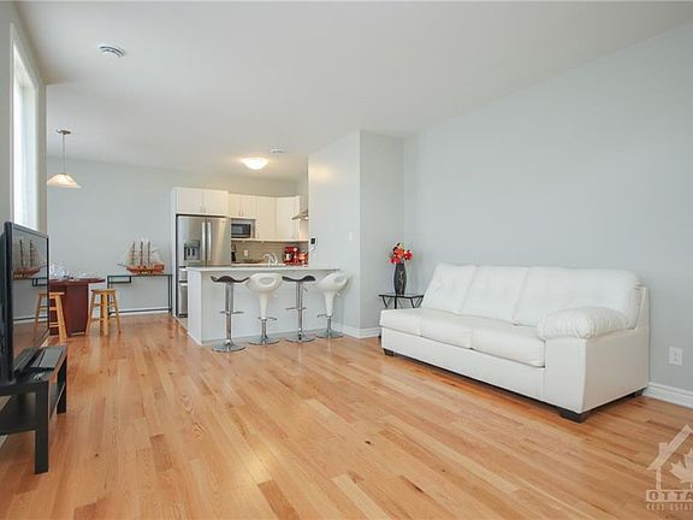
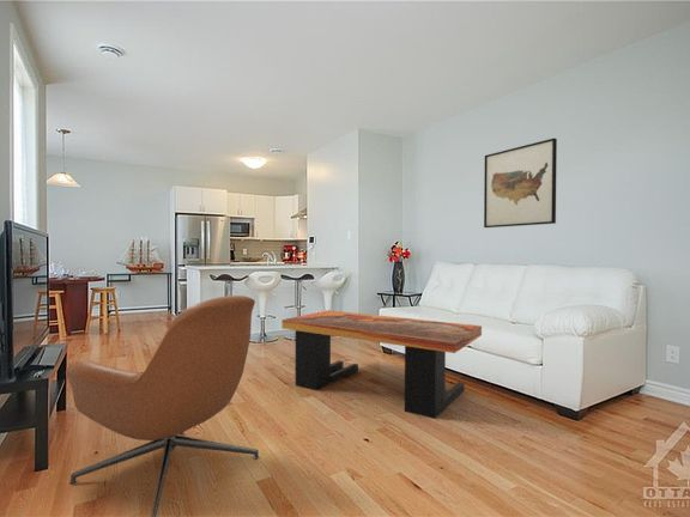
+ coffee table [282,309,483,420]
+ wall art [483,136,558,229]
+ armchair [65,294,260,517]
